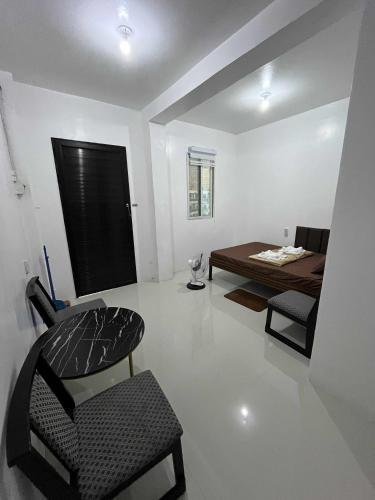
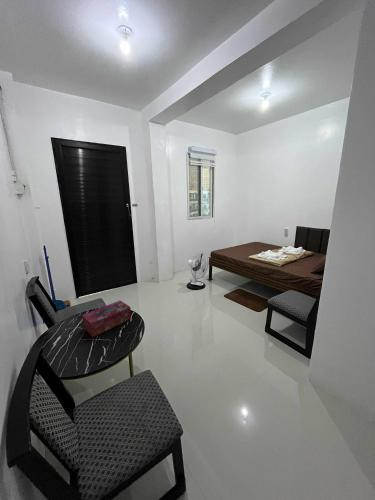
+ tissue box [81,300,132,338]
